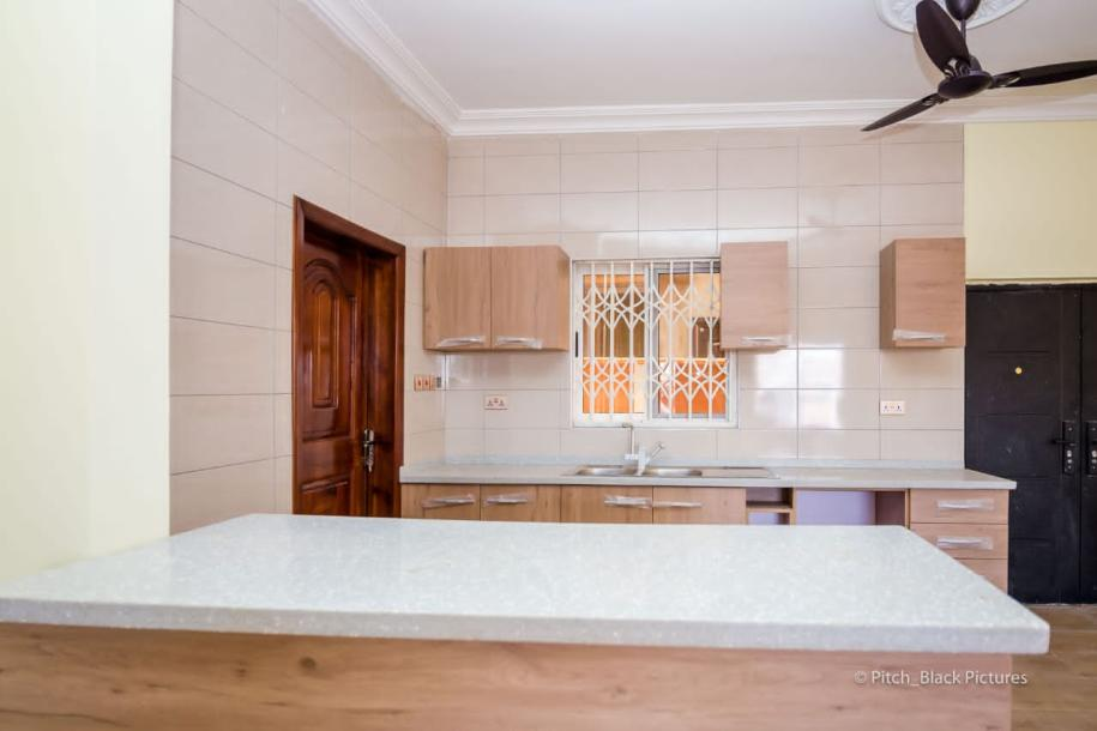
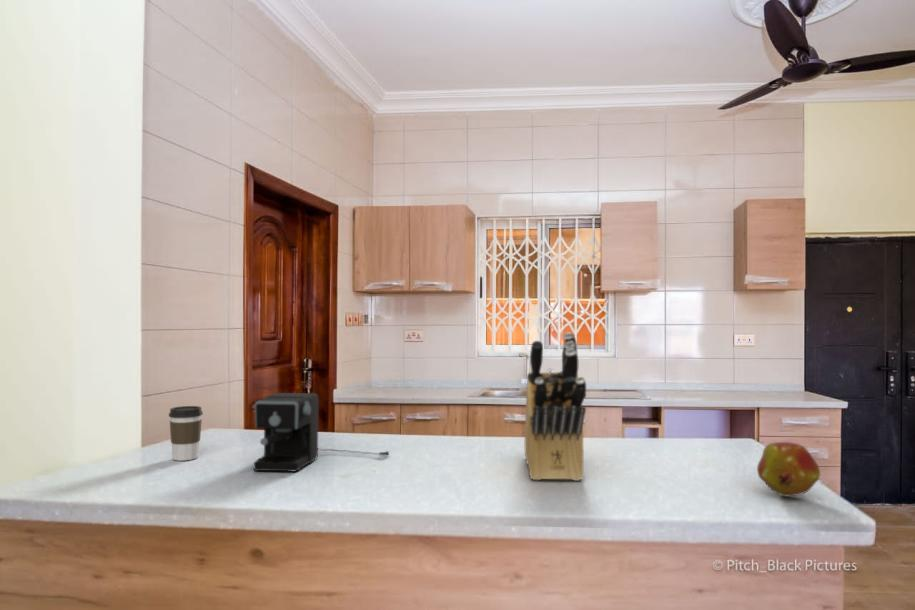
+ fruit [756,441,821,498]
+ coffee cup [168,405,204,462]
+ knife block [524,331,587,482]
+ coffee maker [253,392,390,473]
